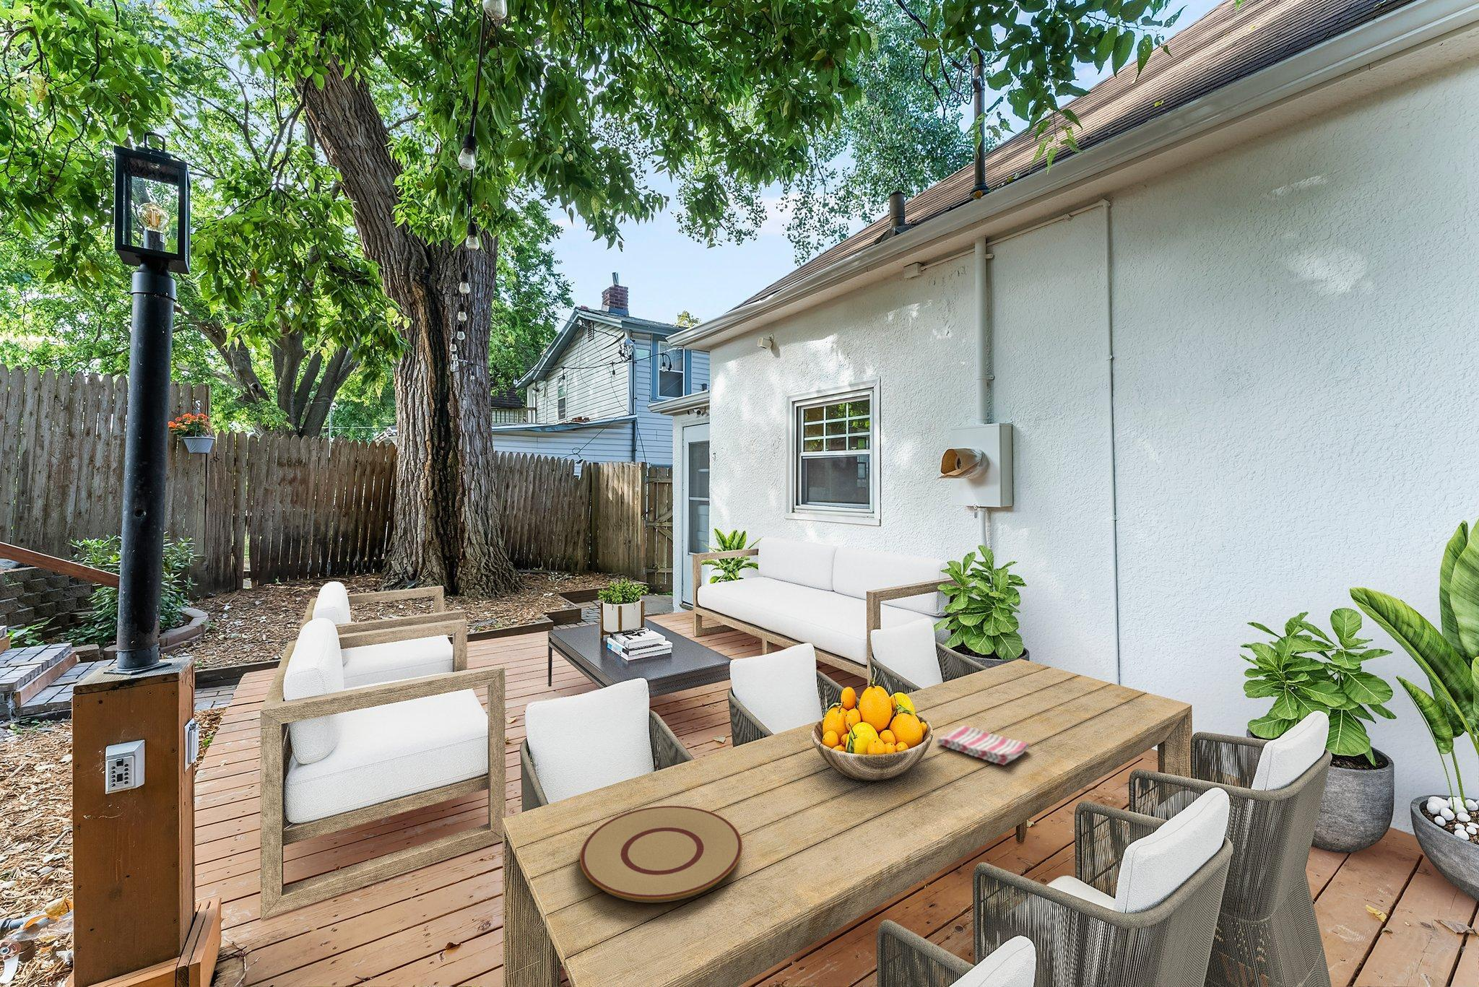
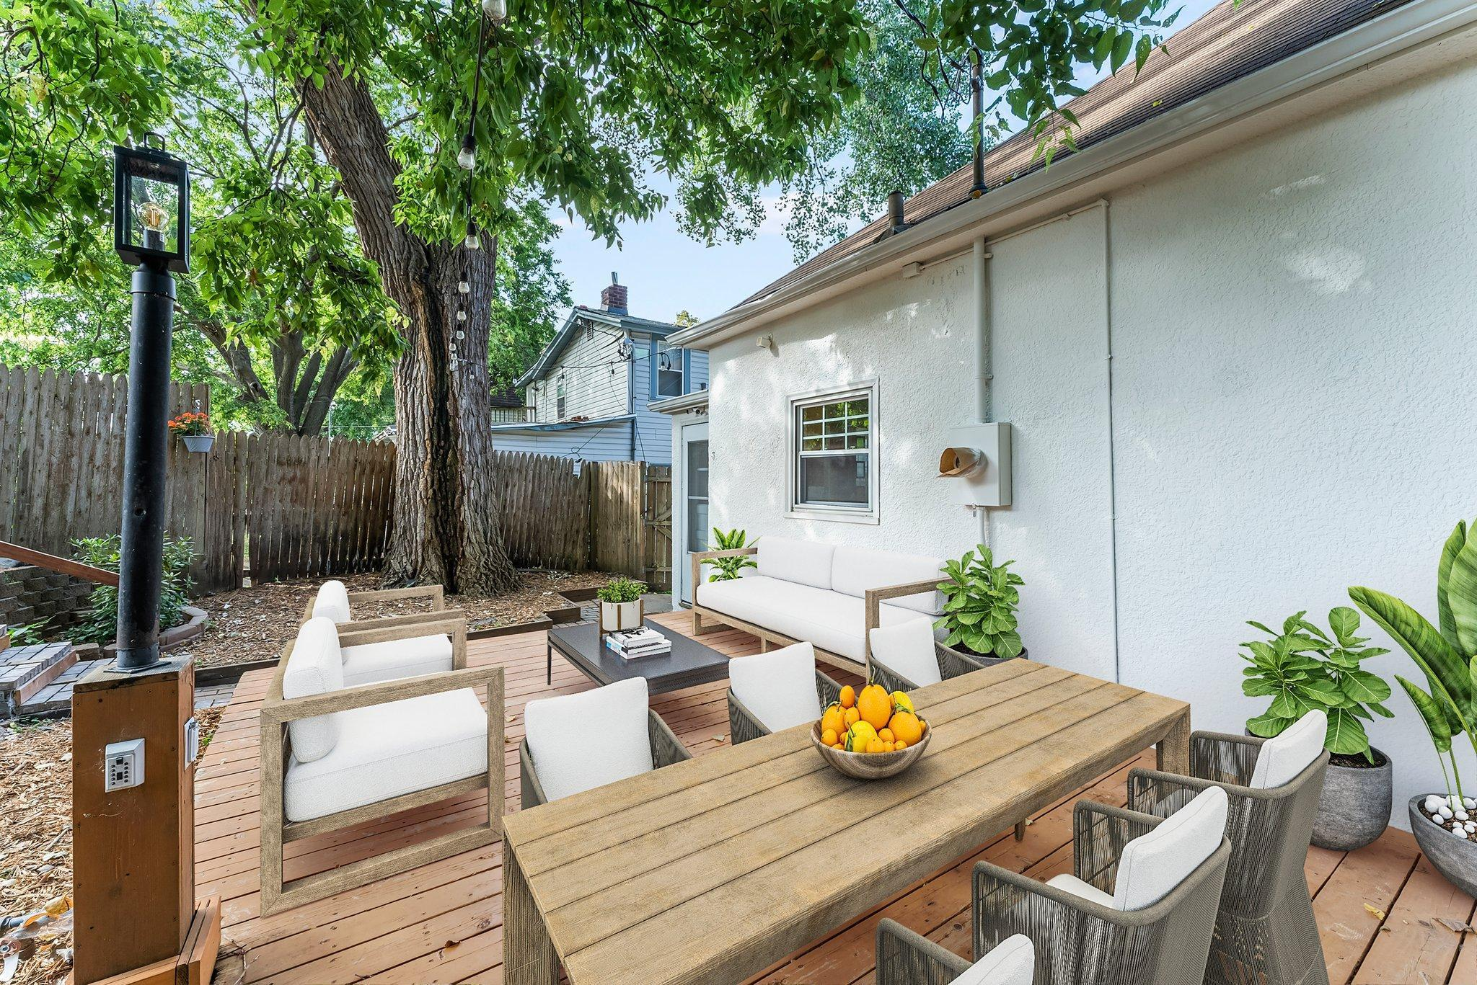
- dish towel [936,725,1031,766]
- plate [579,805,743,903]
